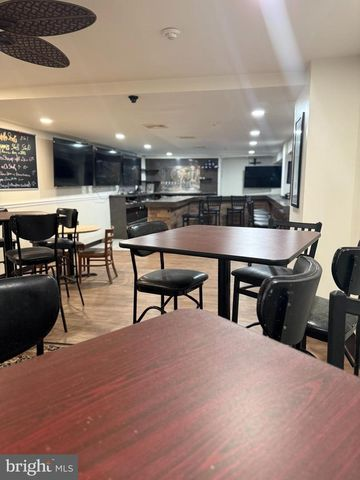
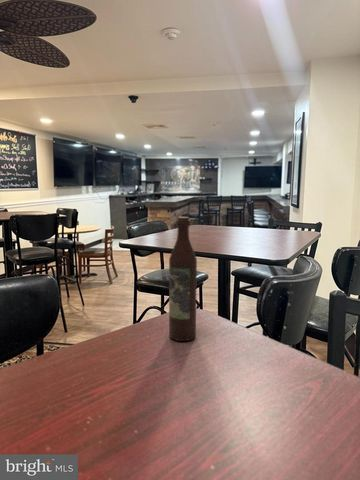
+ wine bottle [168,216,198,342]
